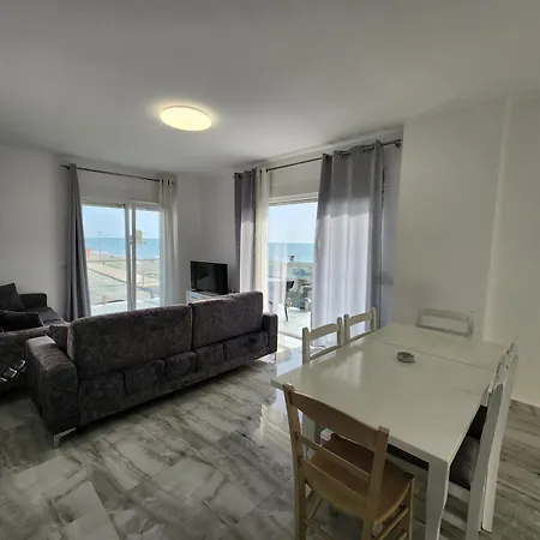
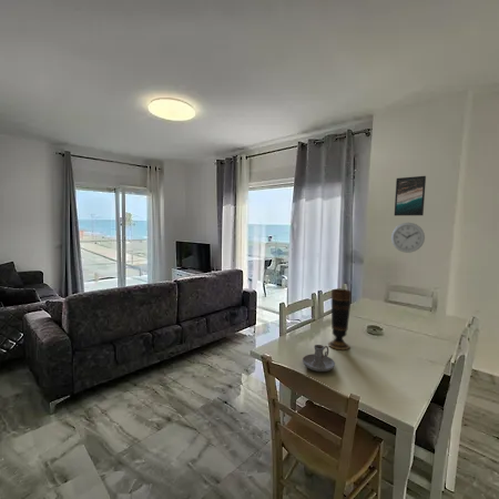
+ vase [327,288,353,350]
+ wall clock [390,222,426,254]
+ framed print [394,175,427,217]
+ candle holder [302,344,336,373]
